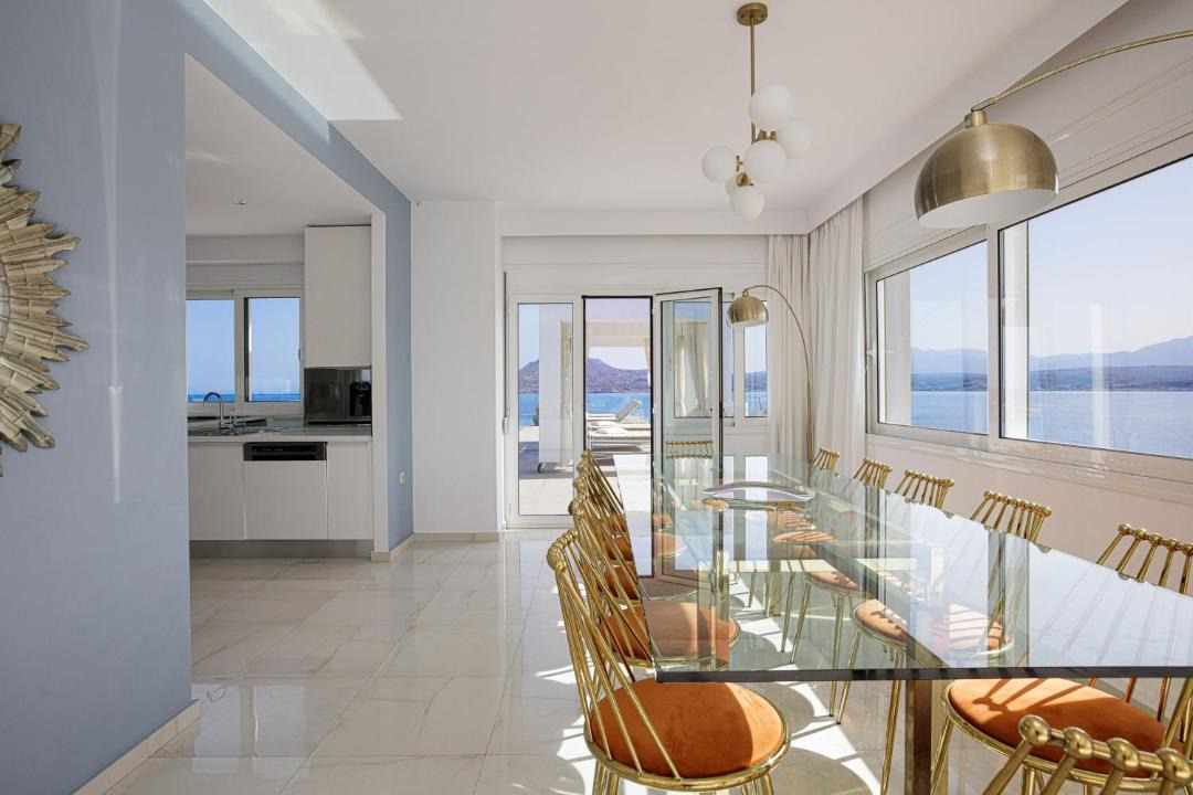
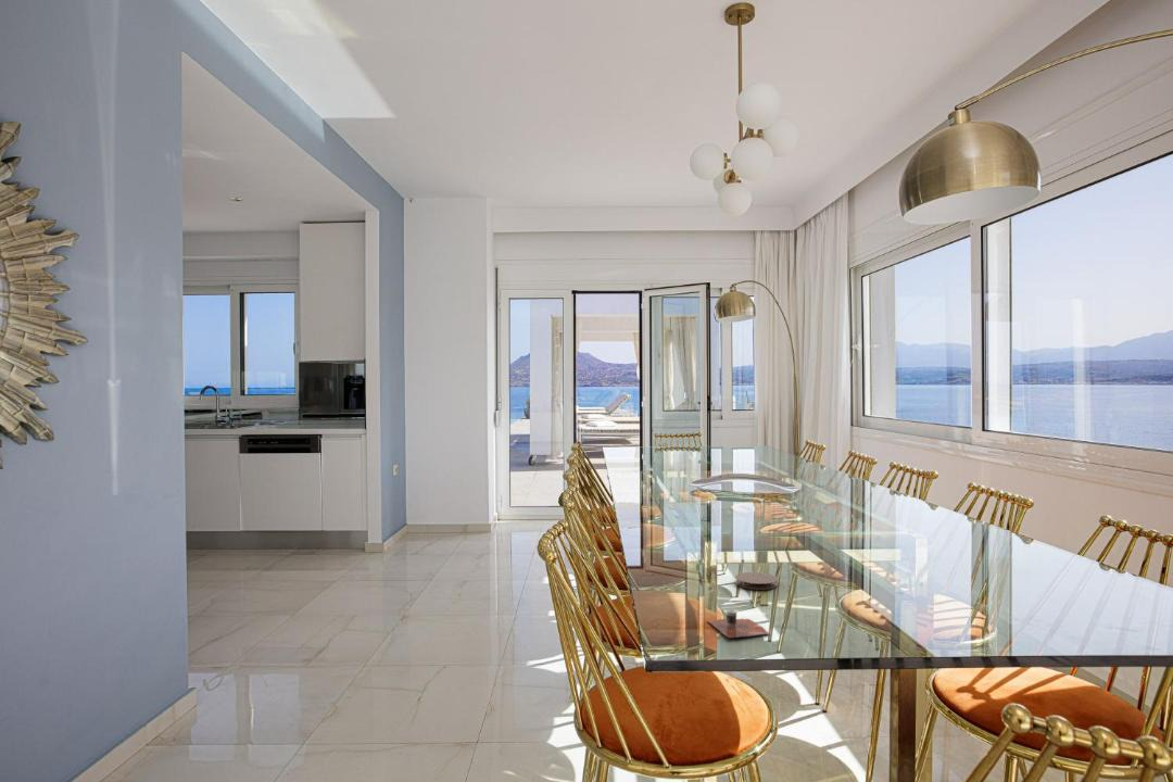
+ cup [706,608,771,639]
+ coaster [734,571,779,591]
